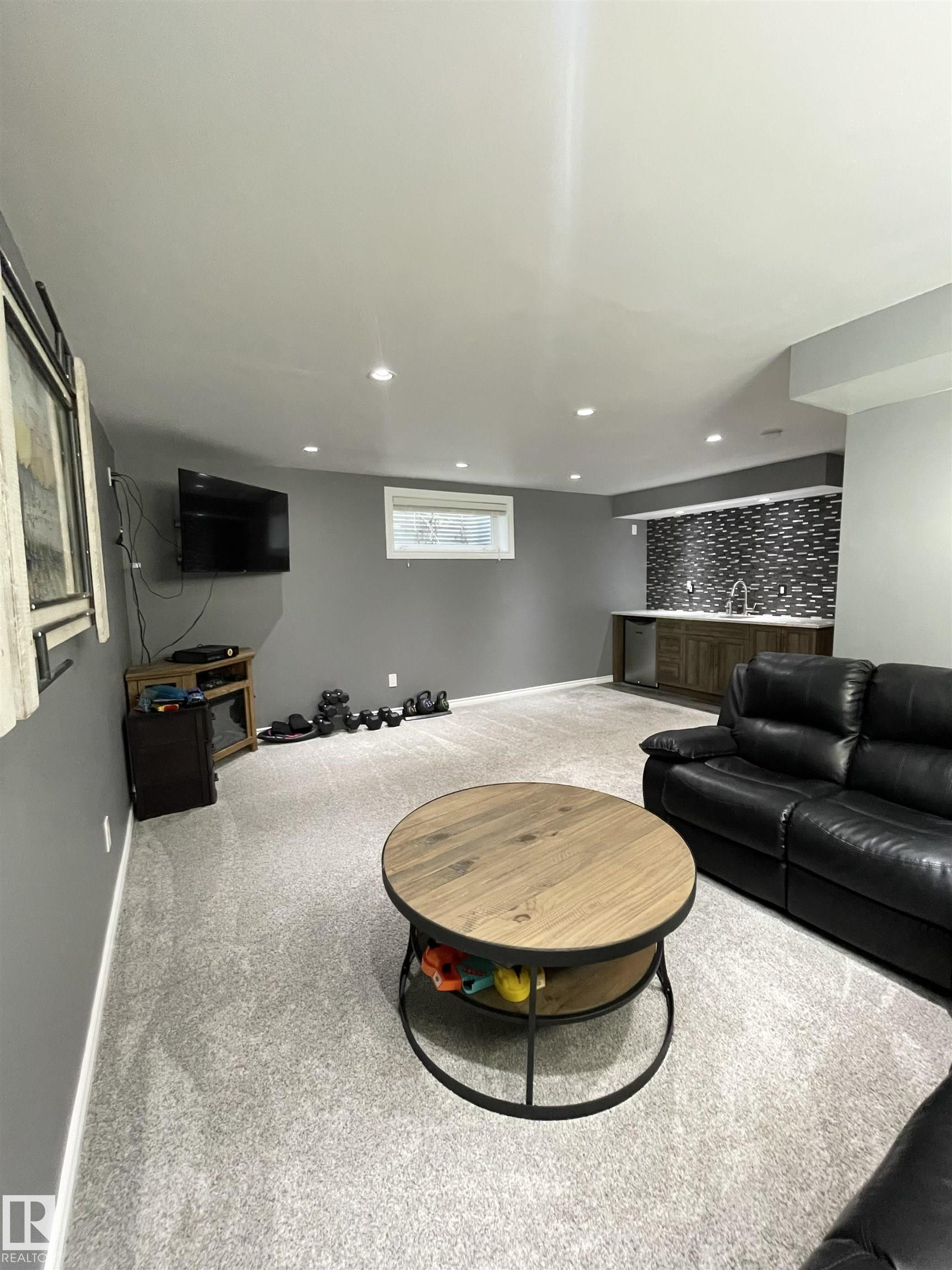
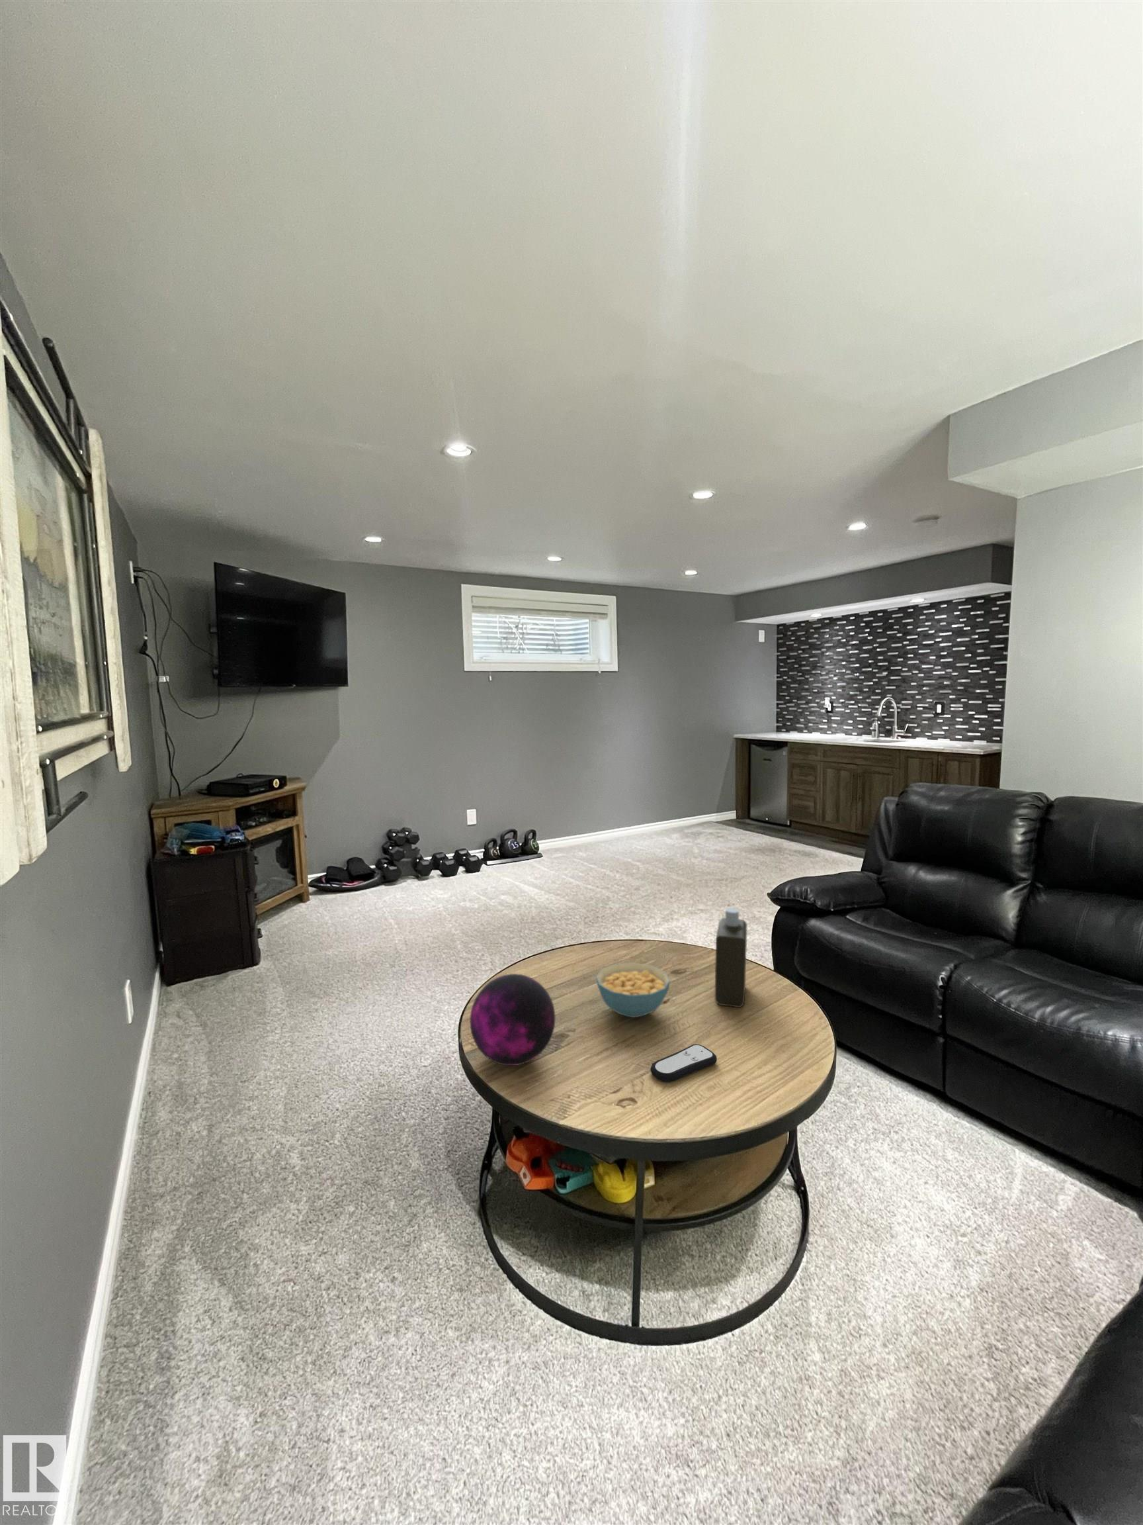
+ decorative orb [469,973,556,1066]
+ remote control [650,1043,718,1083]
+ bottle [714,908,748,1009]
+ cereal bowl [596,962,671,1018]
